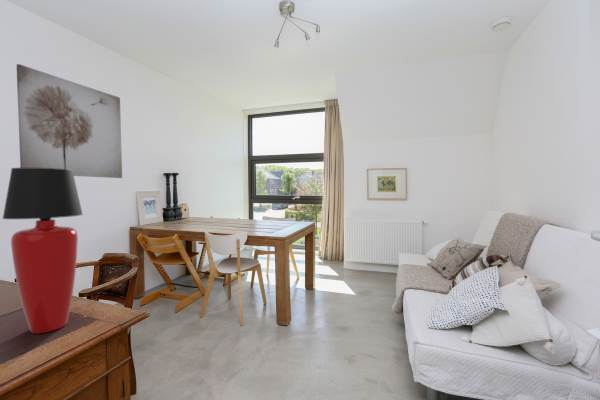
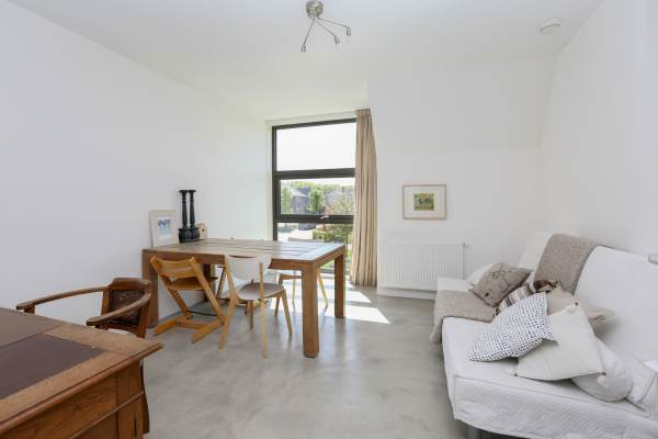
- wall art [15,63,123,179]
- table lamp [1,167,84,334]
